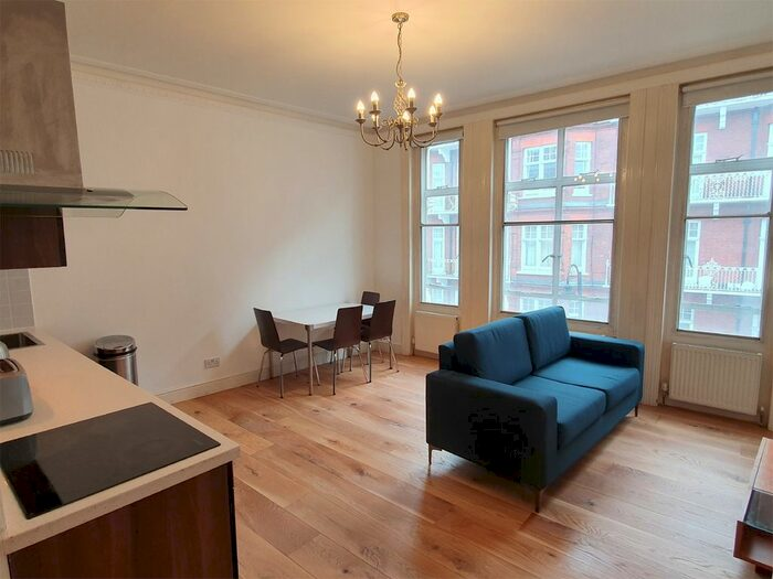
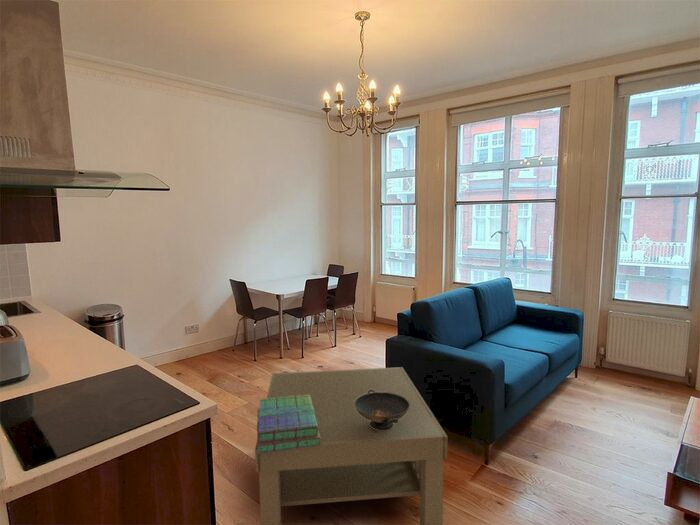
+ stack of books [256,395,321,454]
+ coffee table [254,366,449,525]
+ decorative bowl [354,389,410,430]
